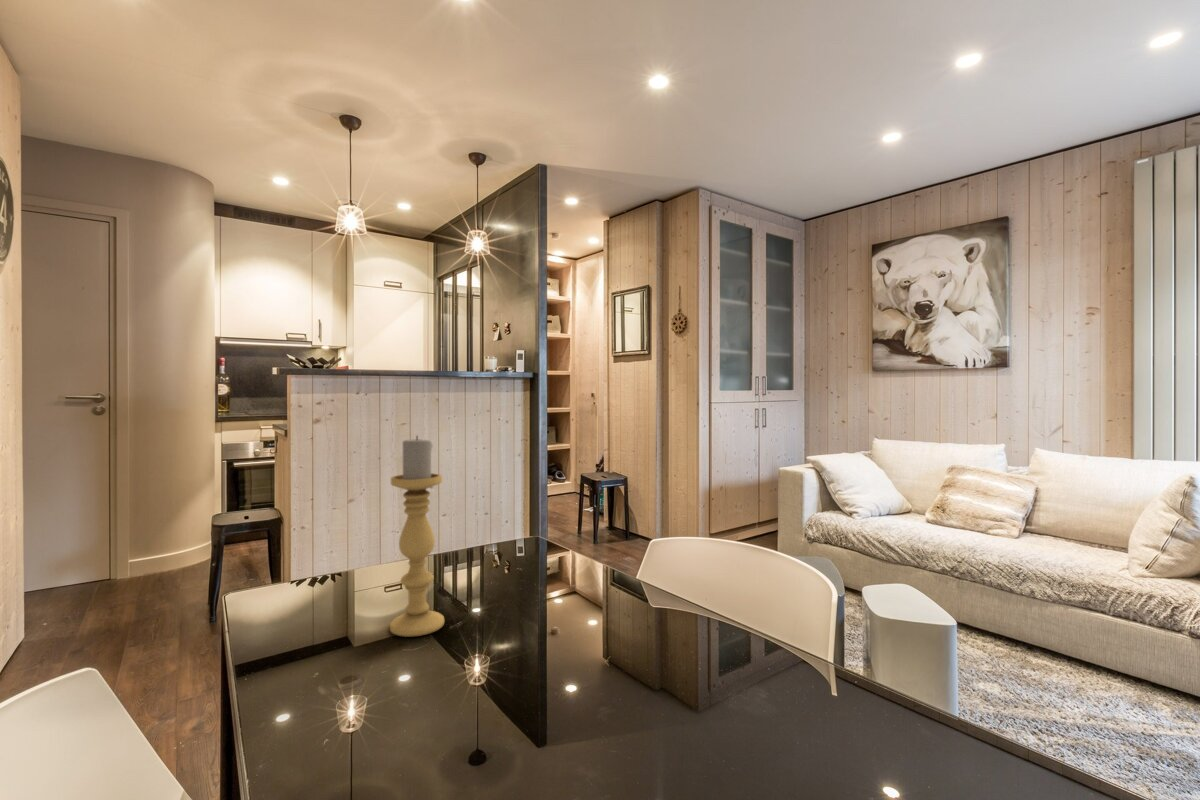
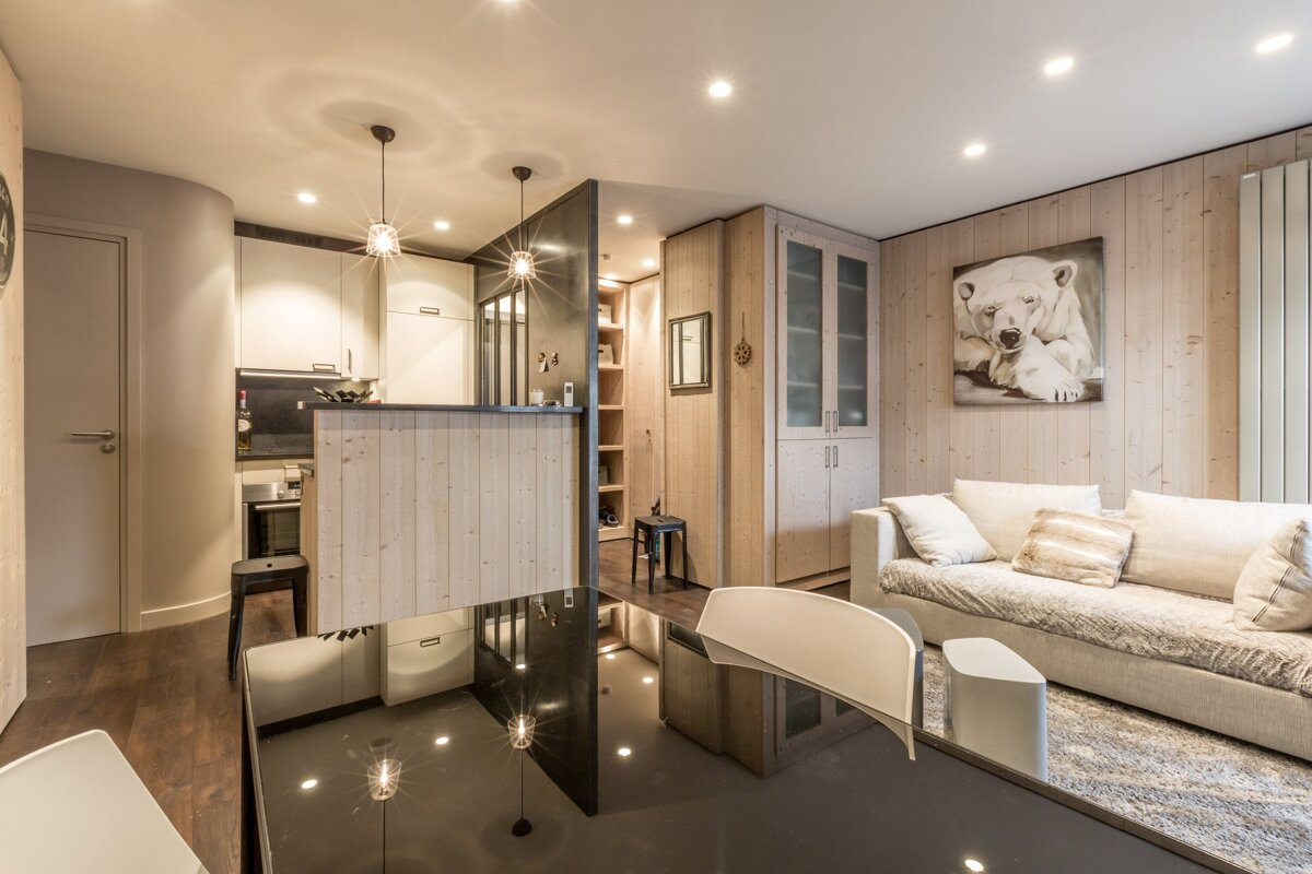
- candle holder [389,434,445,638]
